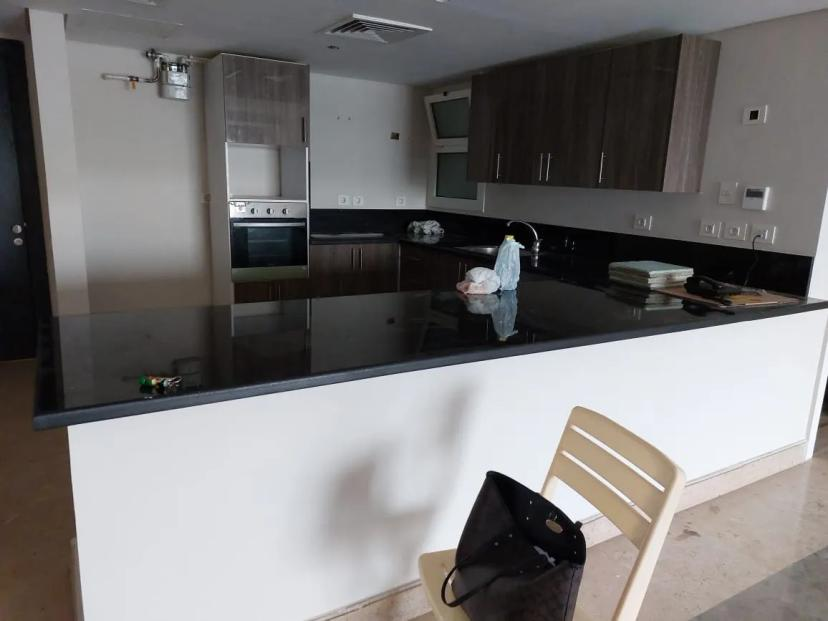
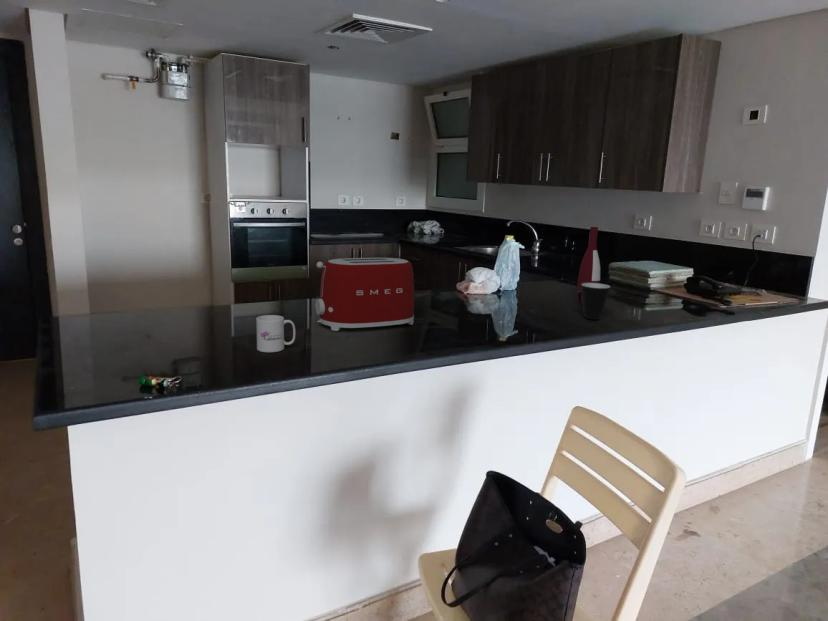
+ mug [255,314,296,353]
+ toaster [314,257,415,332]
+ mug [578,283,611,320]
+ alcohol [575,226,601,304]
